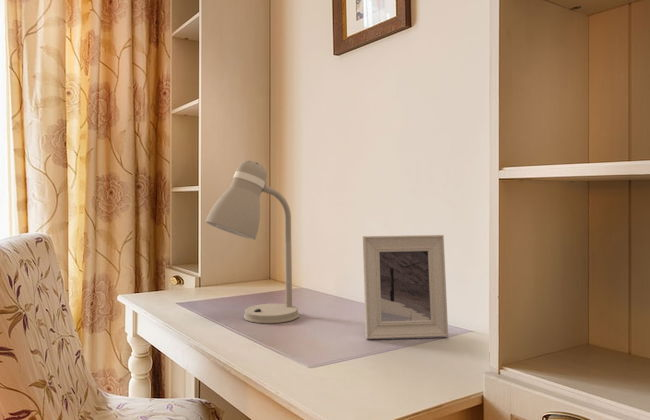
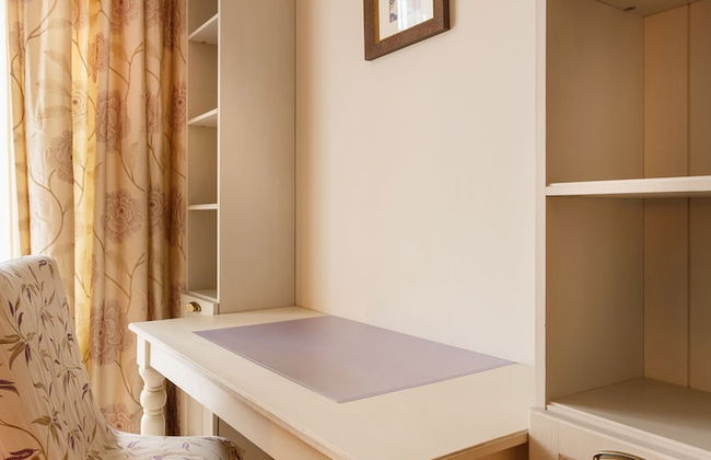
- picture frame [362,234,449,340]
- desk lamp [204,160,300,324]
